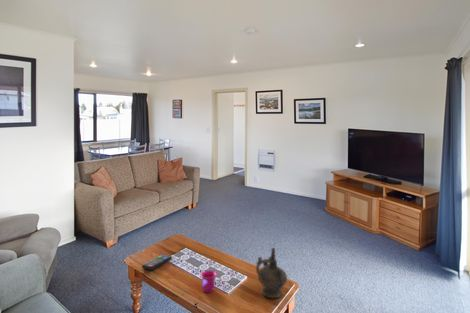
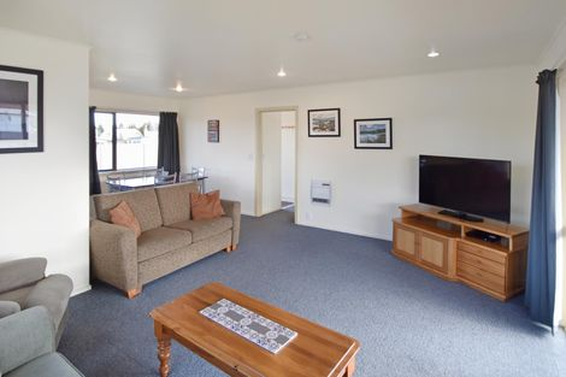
- mug [200,269,218,294]
- ceremonial vessel [255,247,288,299]
- remote control [141,253,173,271]
